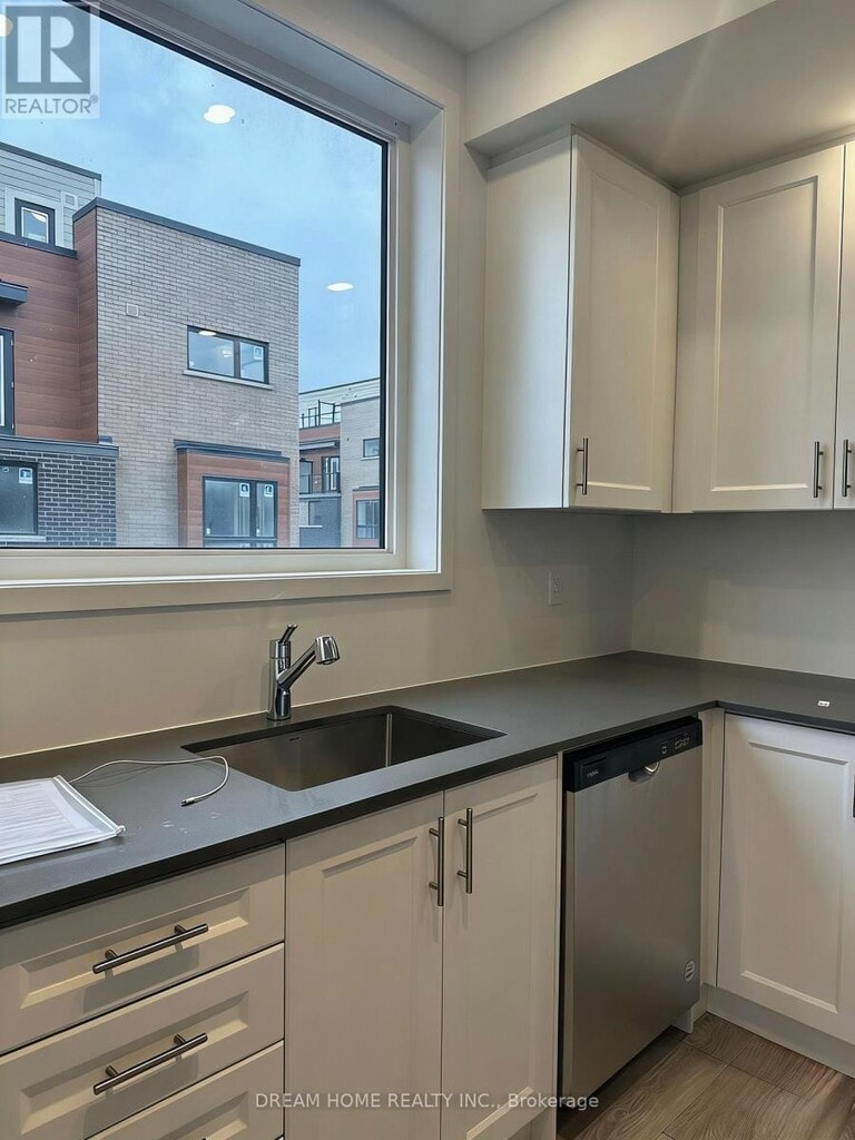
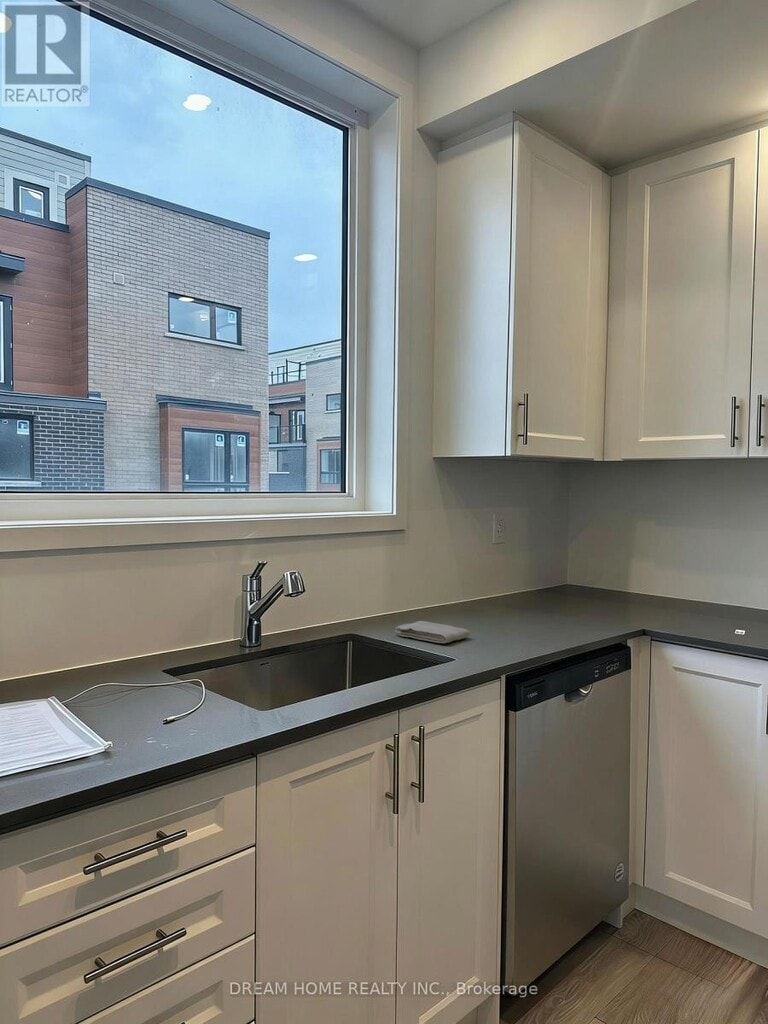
+ washcloth [394,620,470,644]
